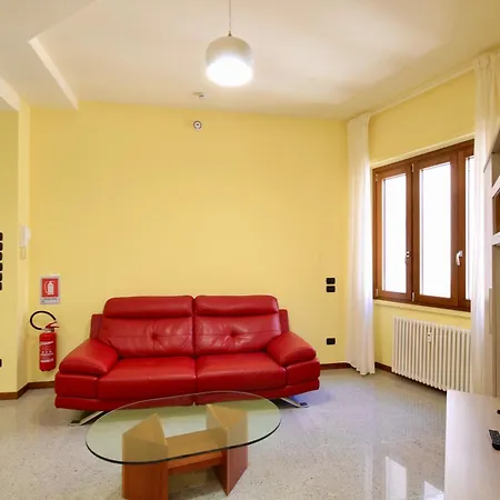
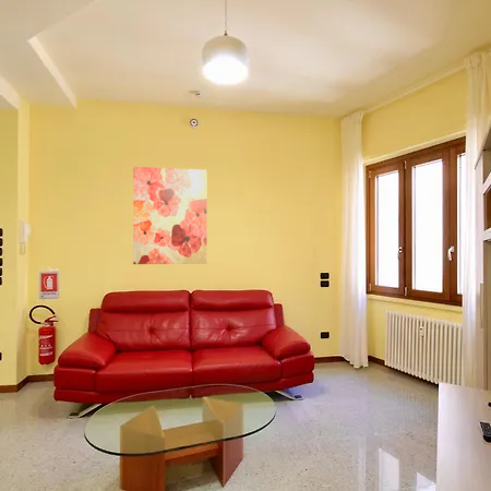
+ wall art [132,166,208,265]
